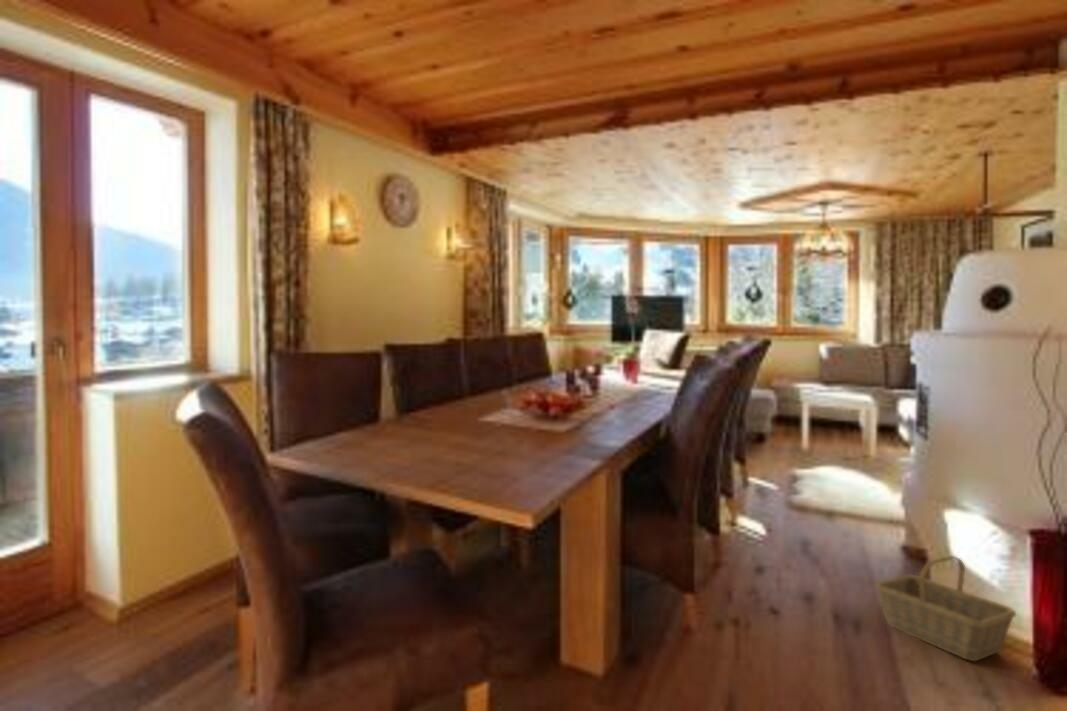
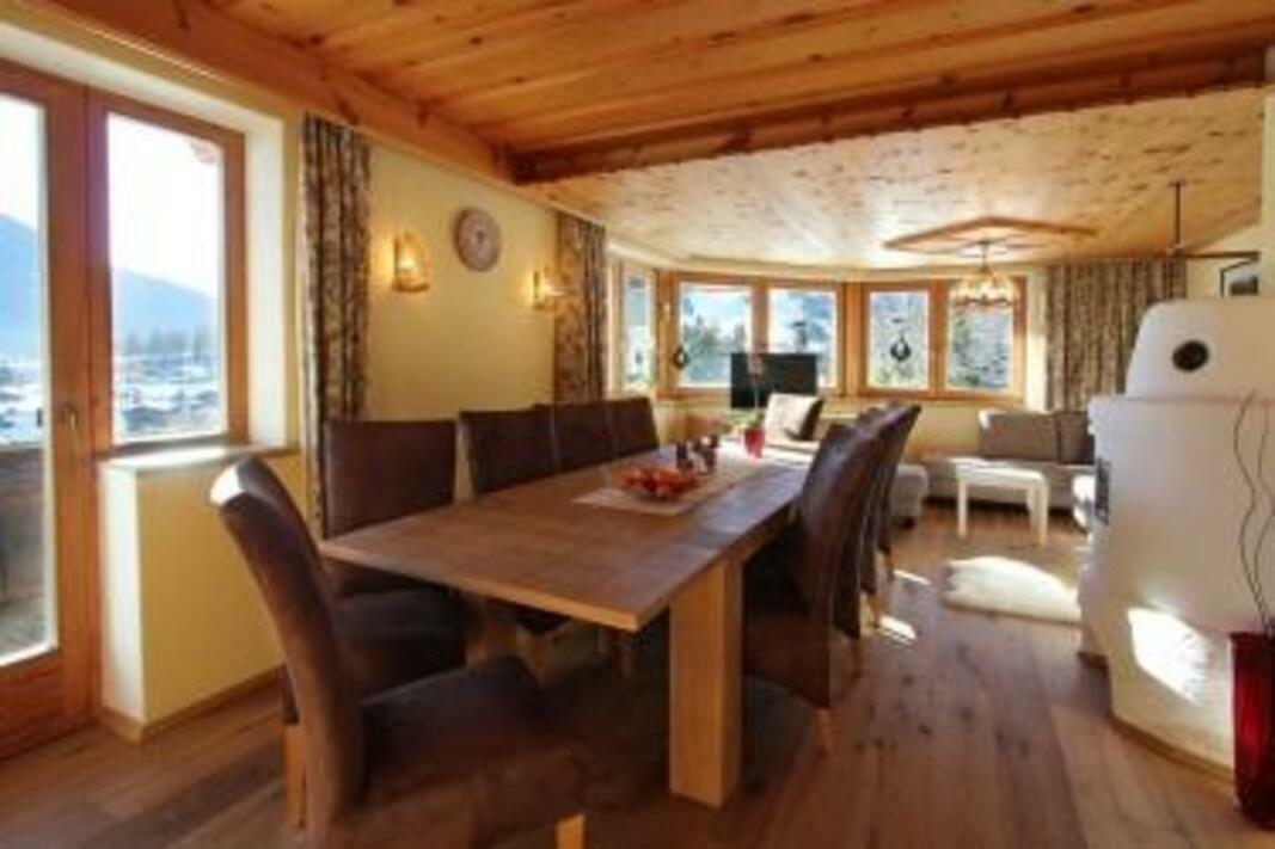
- basket [874,555,1017,663]
